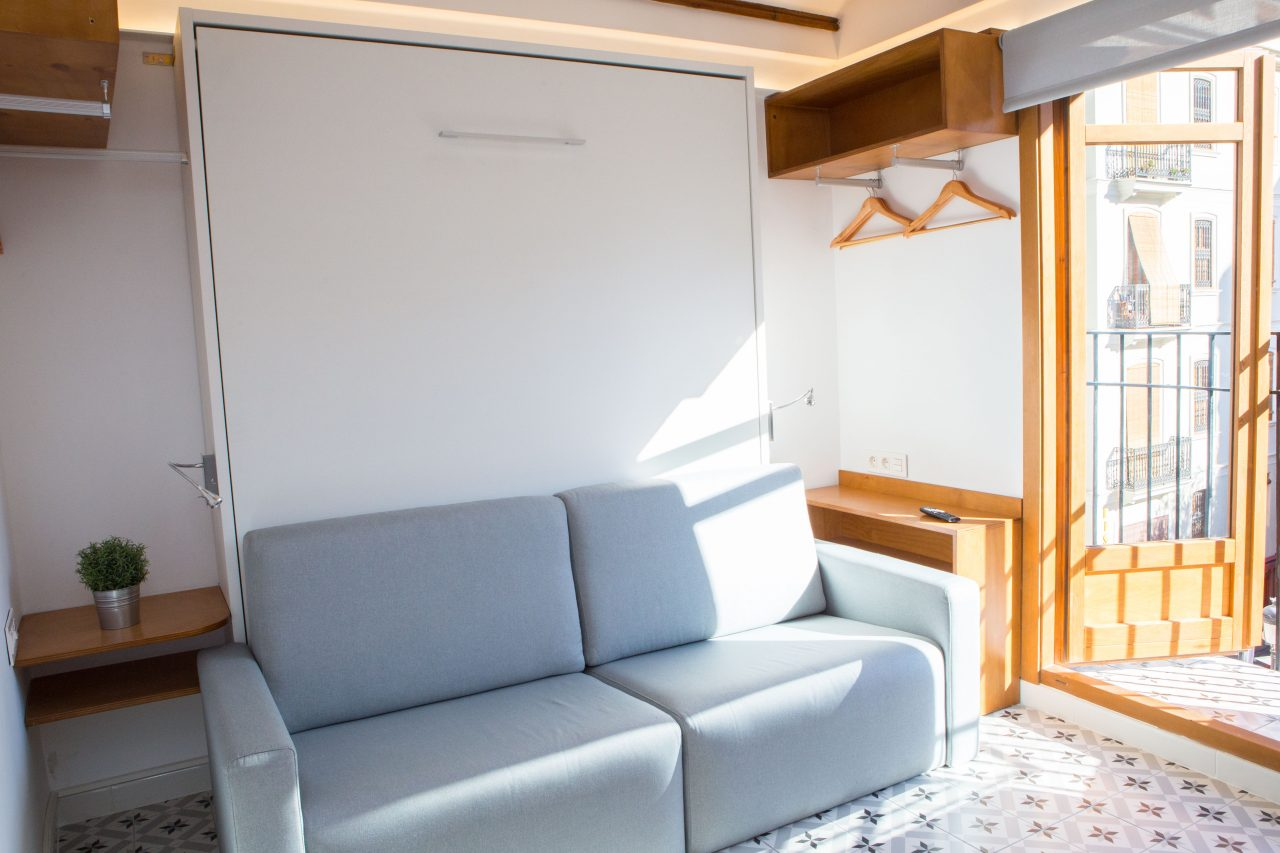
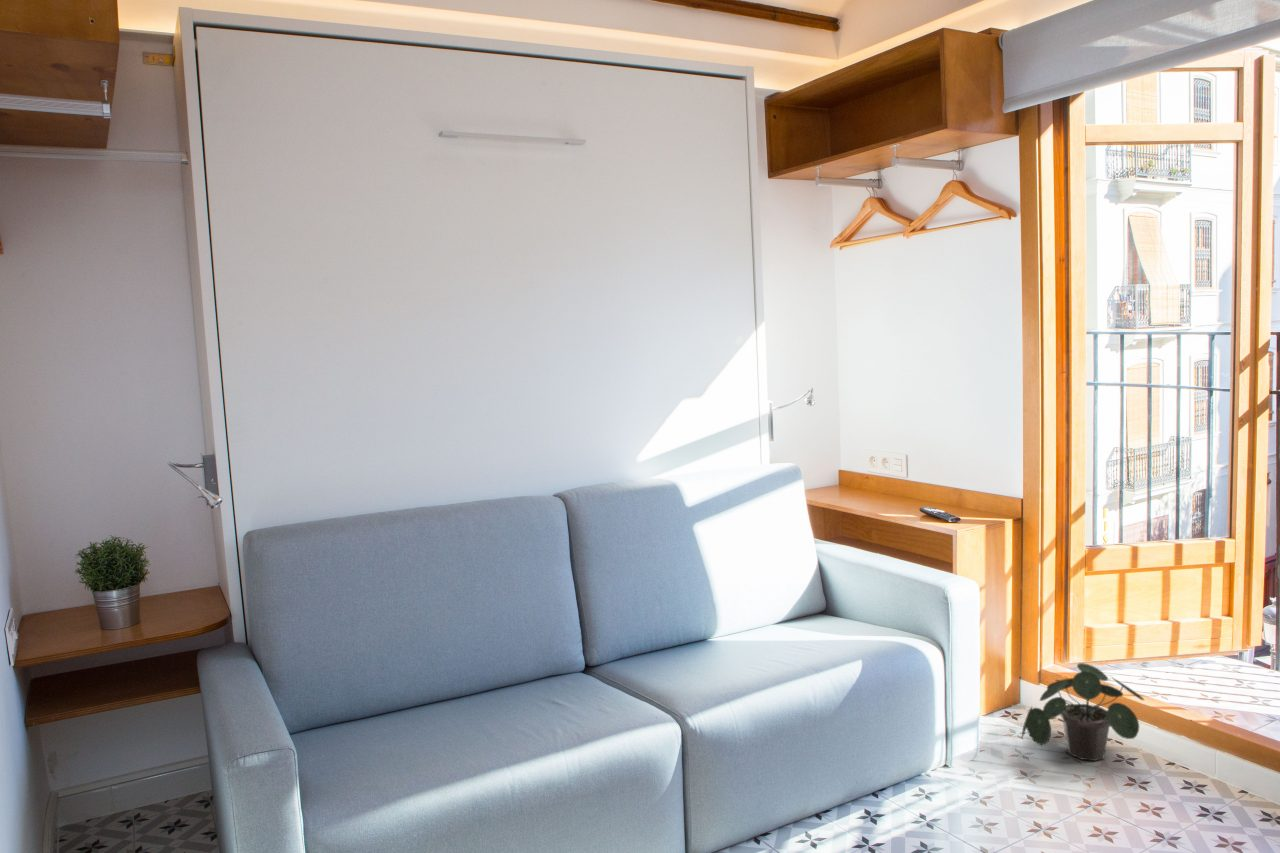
+ potted plant [1021,662,1145,762]
